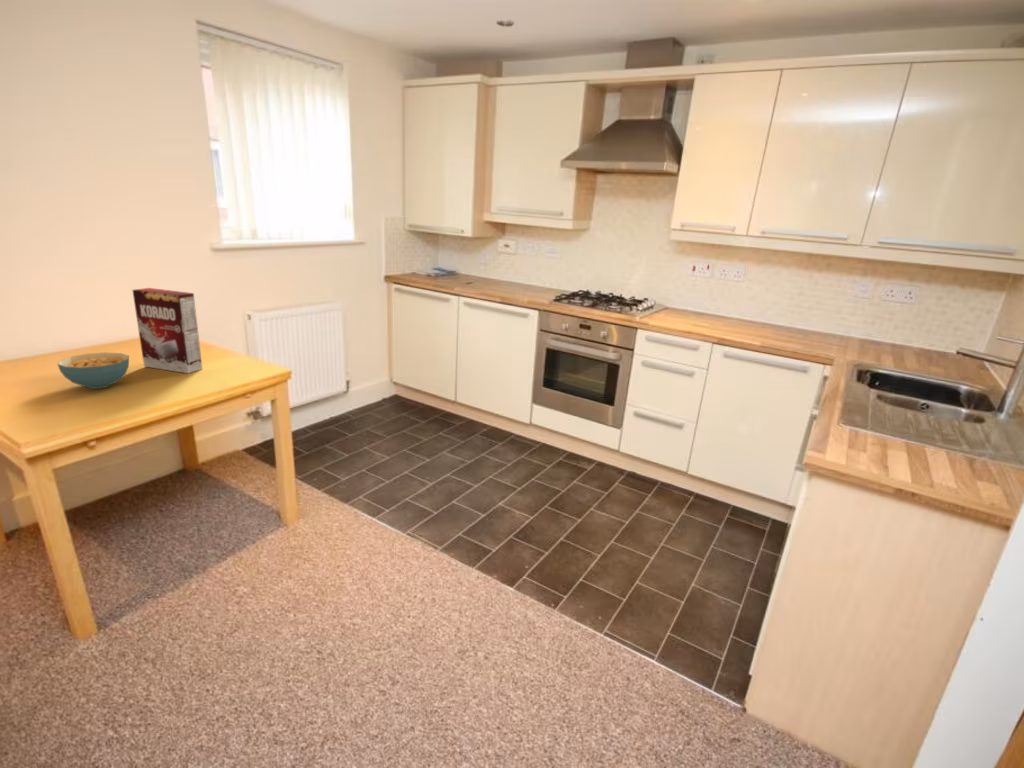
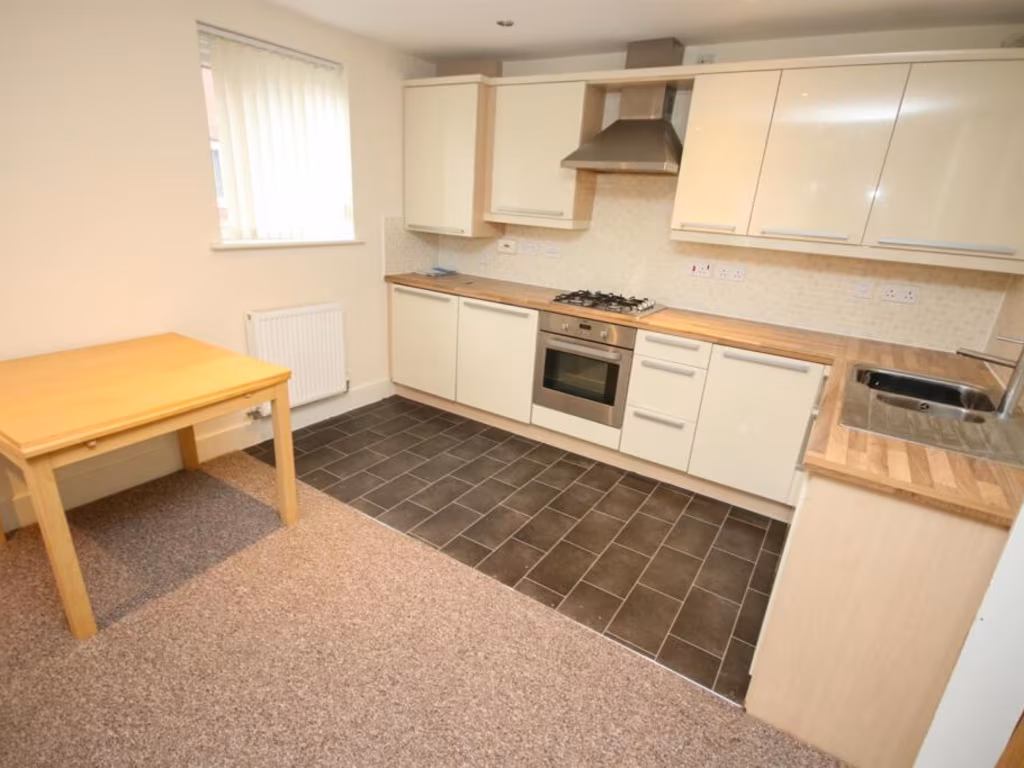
- cereal box [131,287,203,374]
- cereal bowl [57,351,130,390]
